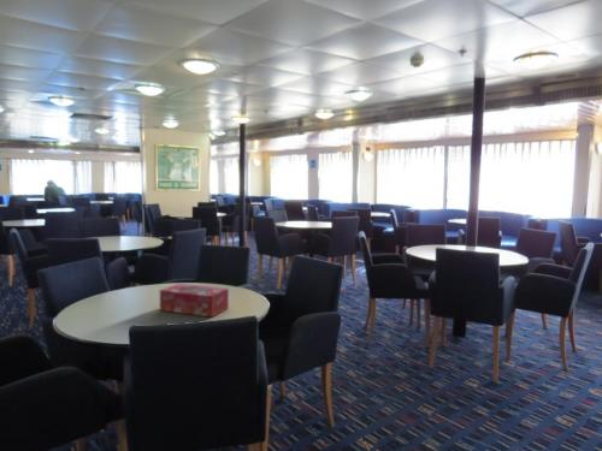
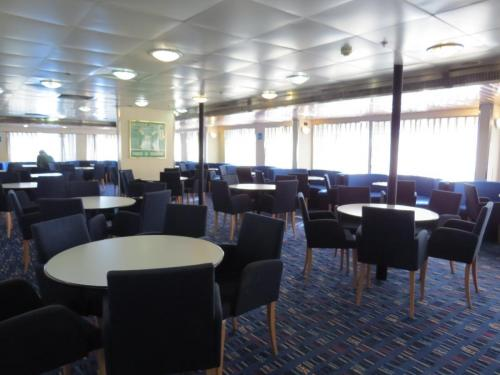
- tissue box [159,283,230,319]
